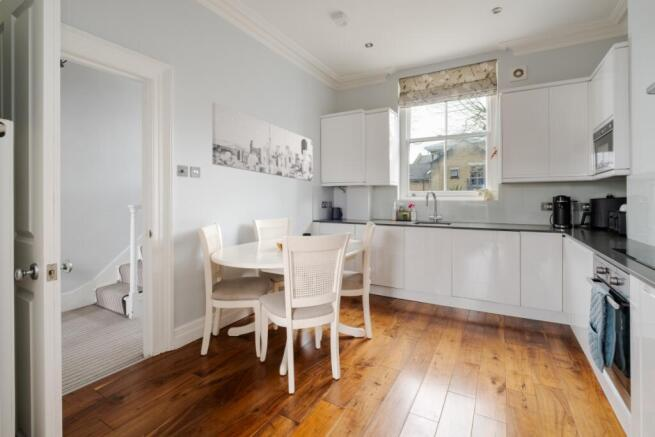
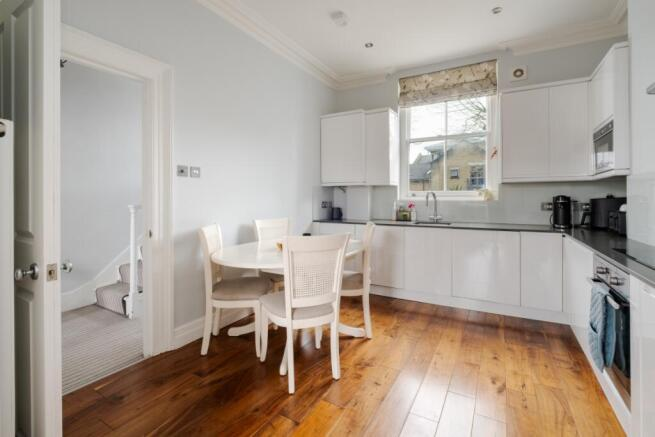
- wall art [211,101,314,182]
